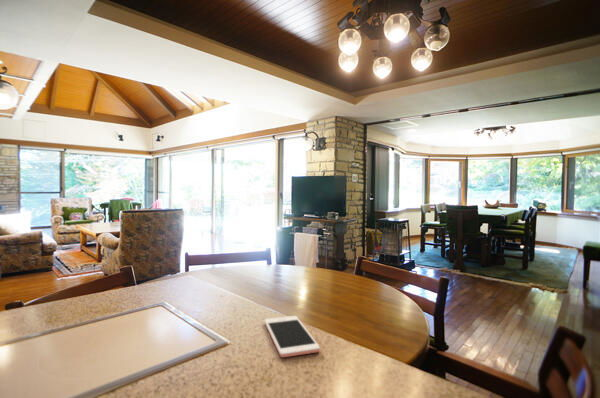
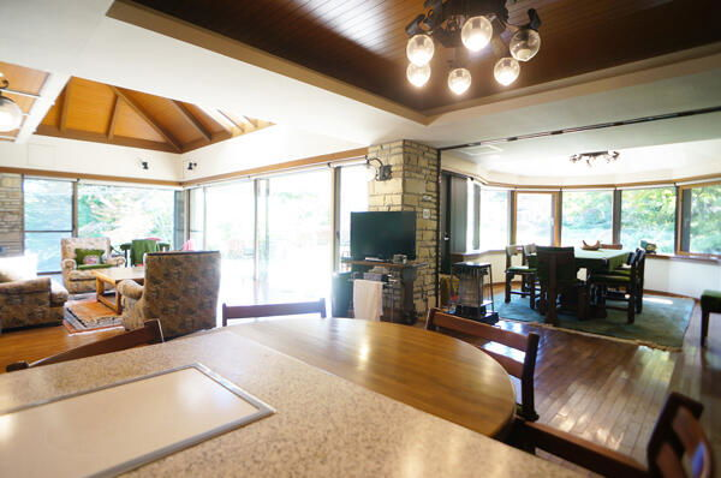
- cell phone [263,315,321,358]
